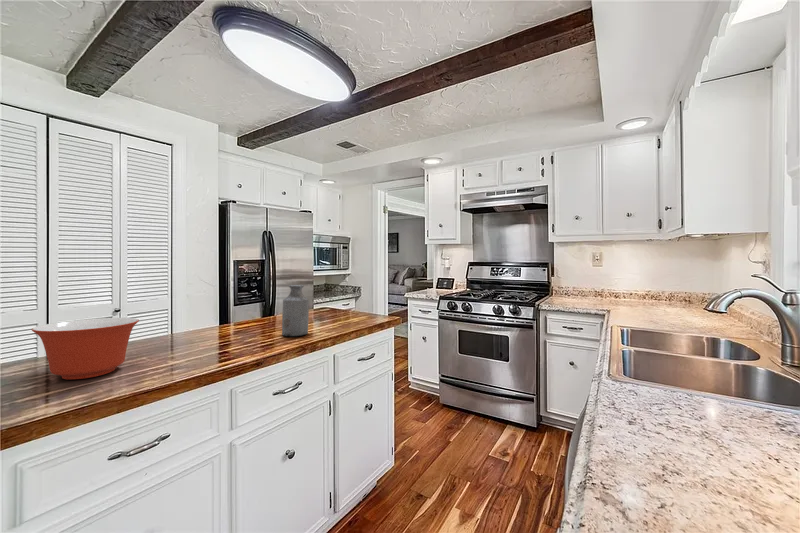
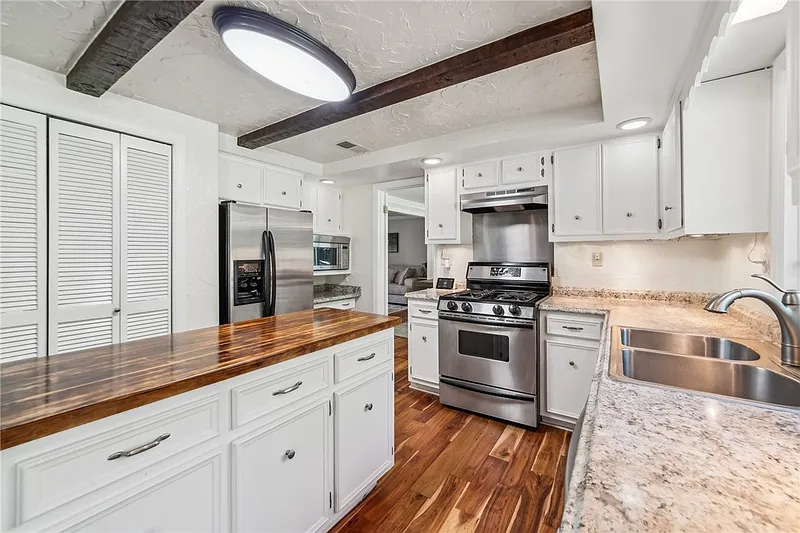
- mixing bowl [30,317,140,380]
- bottle [281,284,310,337]
